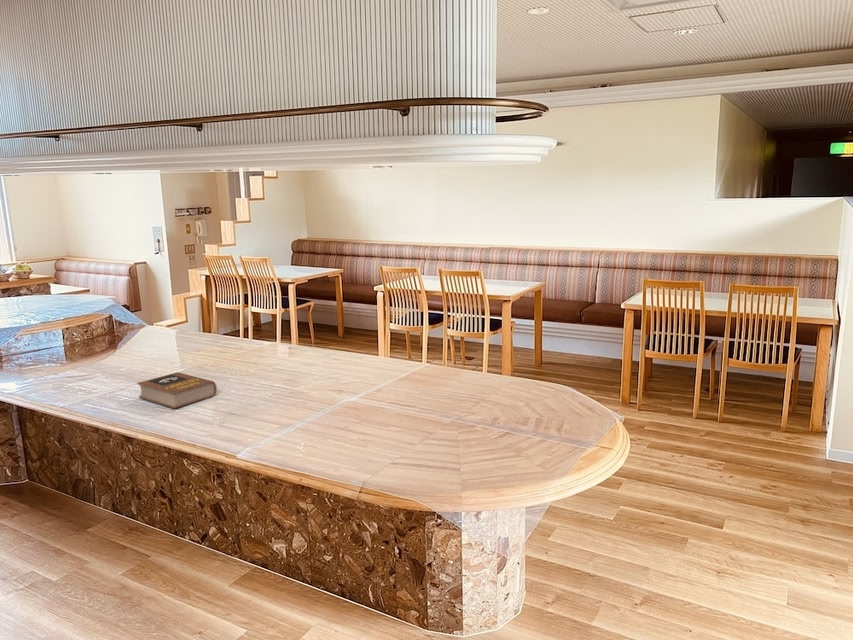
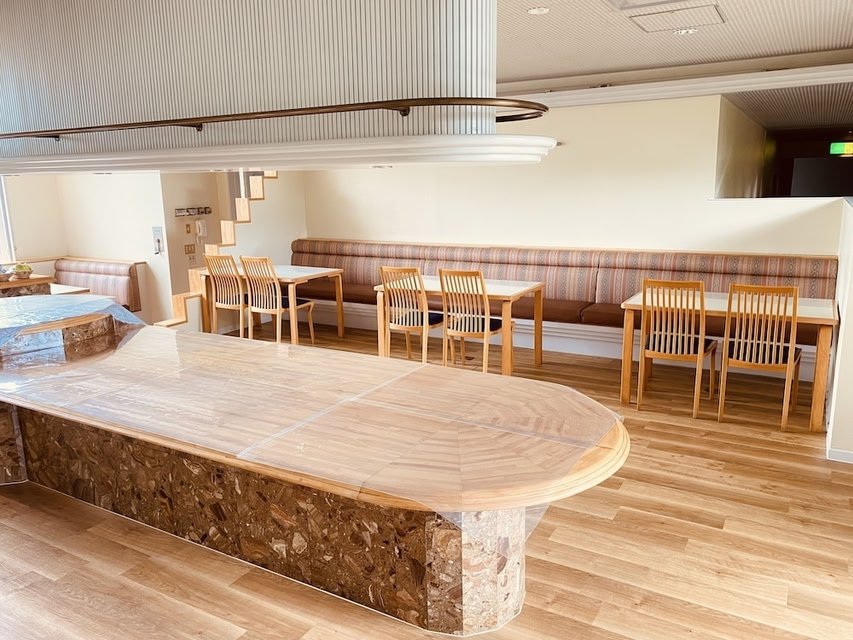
- book [136,371,218,409]
